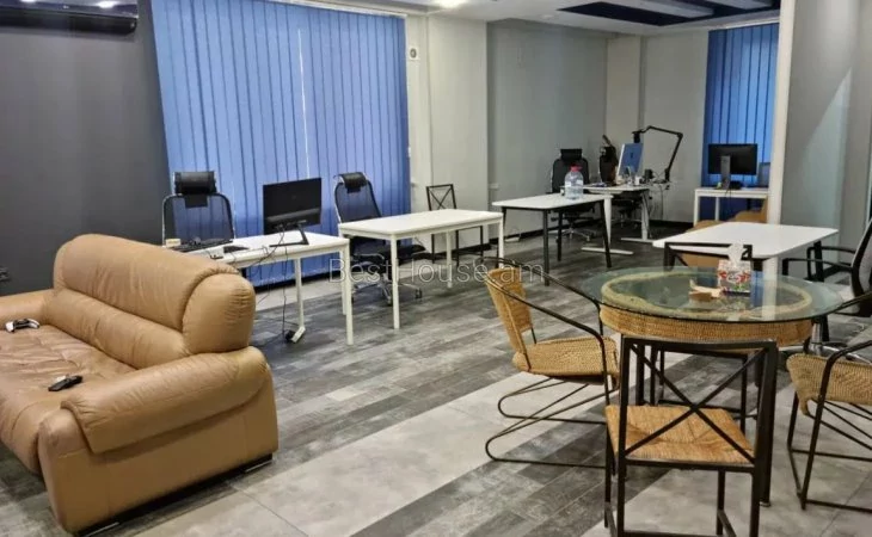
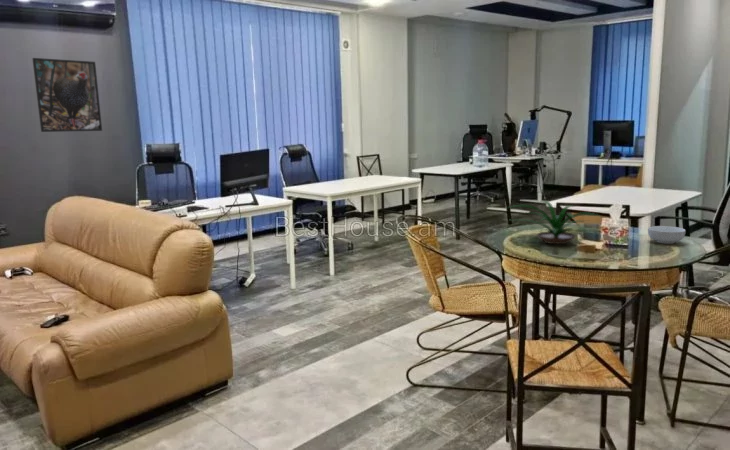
+ cereal bowl [647,225,686,245]
+ plant [506,200,603,245]
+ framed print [31,57,103,133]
